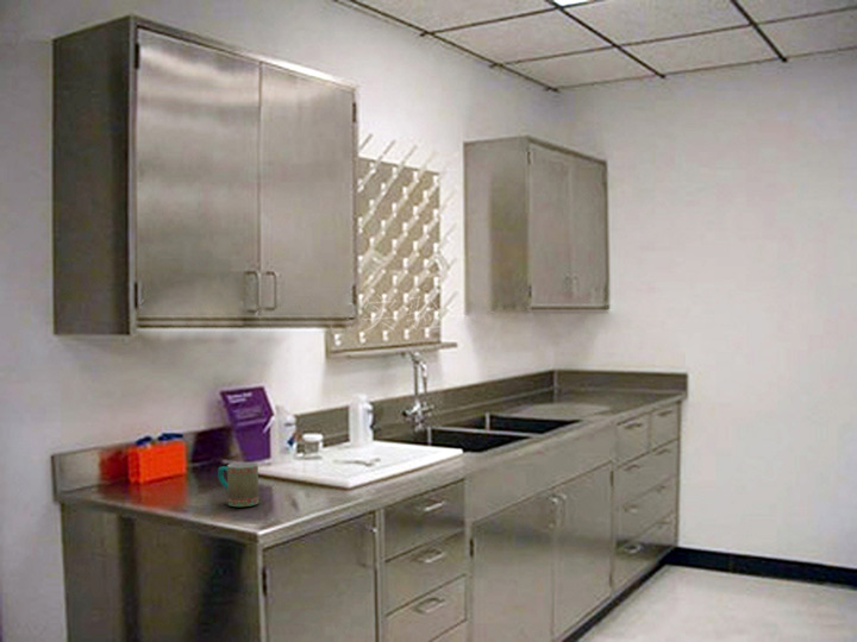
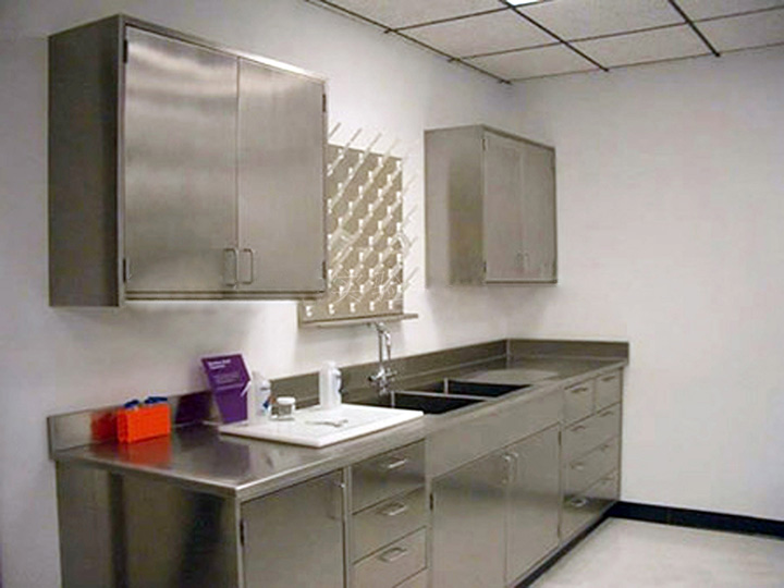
- mug [217,461,259,508]
